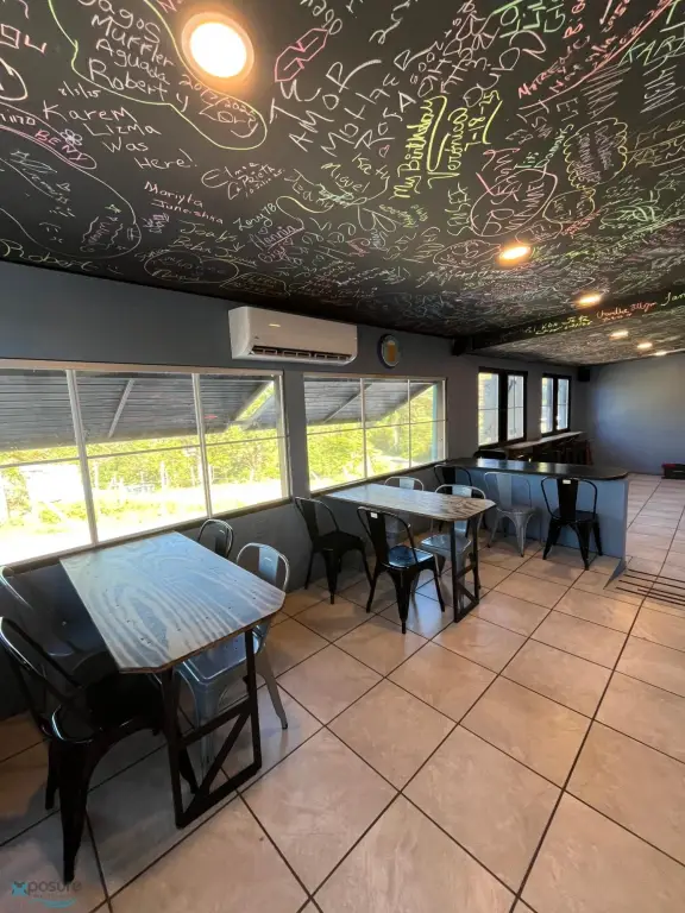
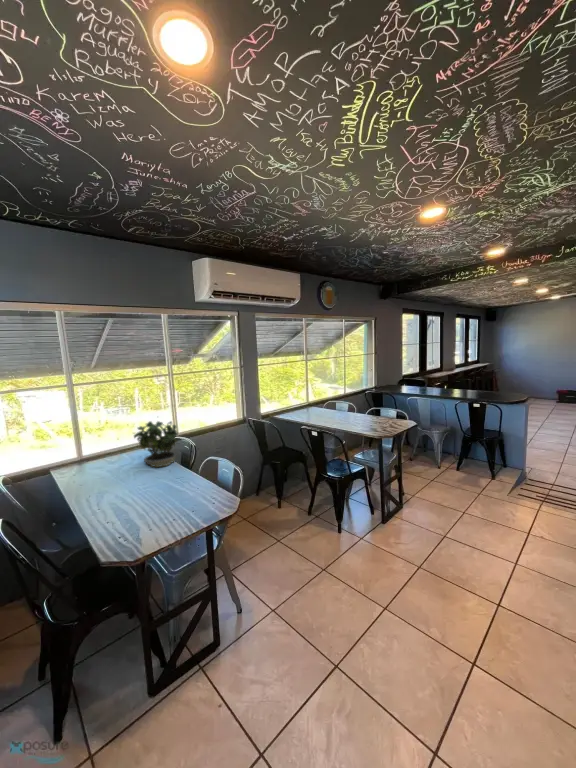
+ potted plant [133,415,179,468]
